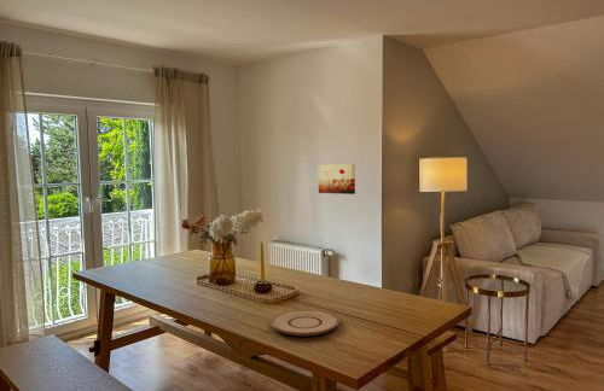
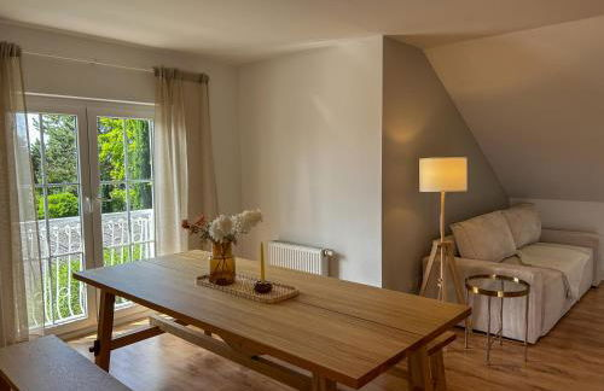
- plate [269,309,339,337]
- wall art [316,163,356,196]
